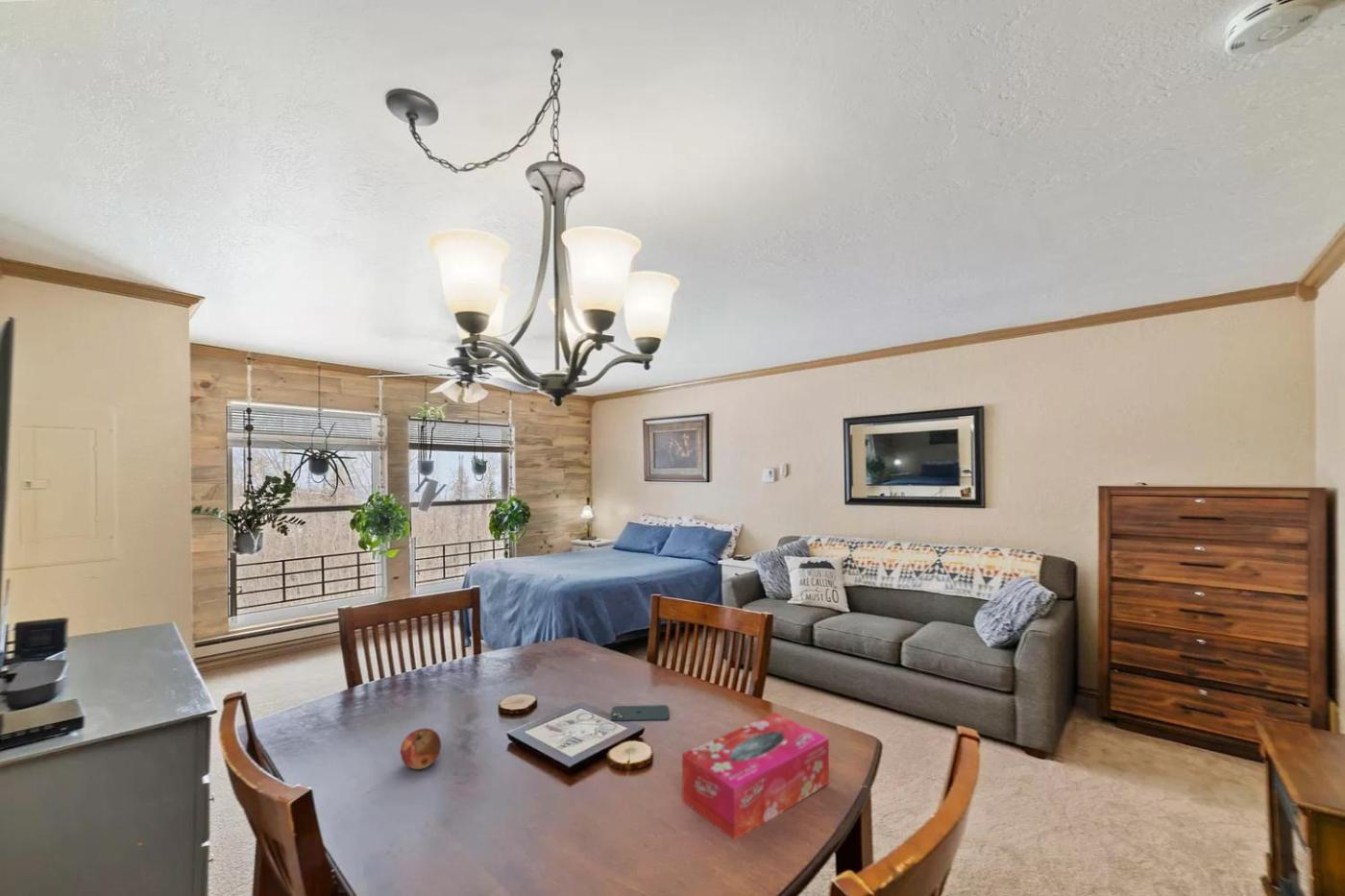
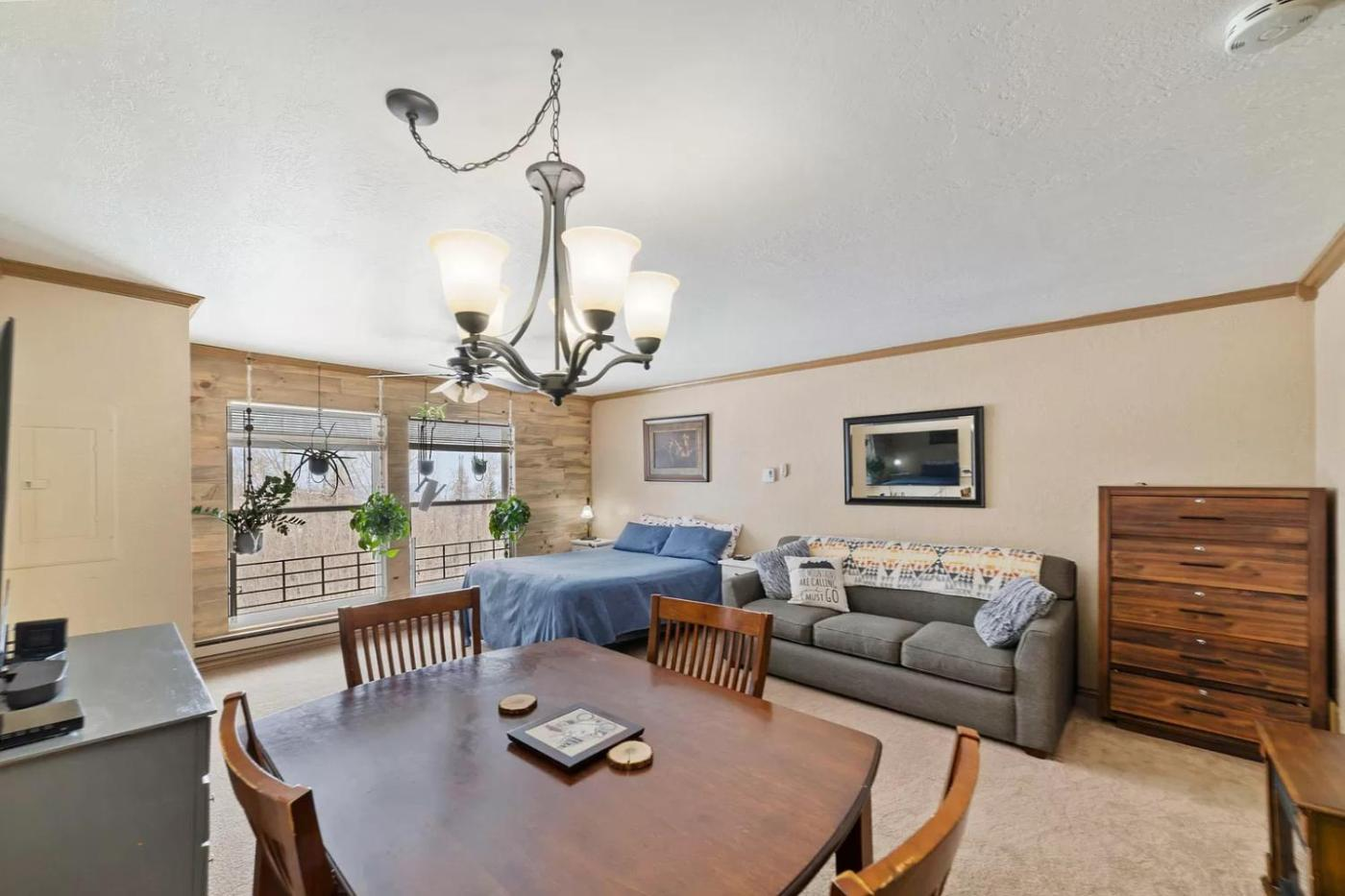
- smartphone [610,704,670,722]
- fruit [400,727,442,770]
- tissue box [681,712,830,841]
